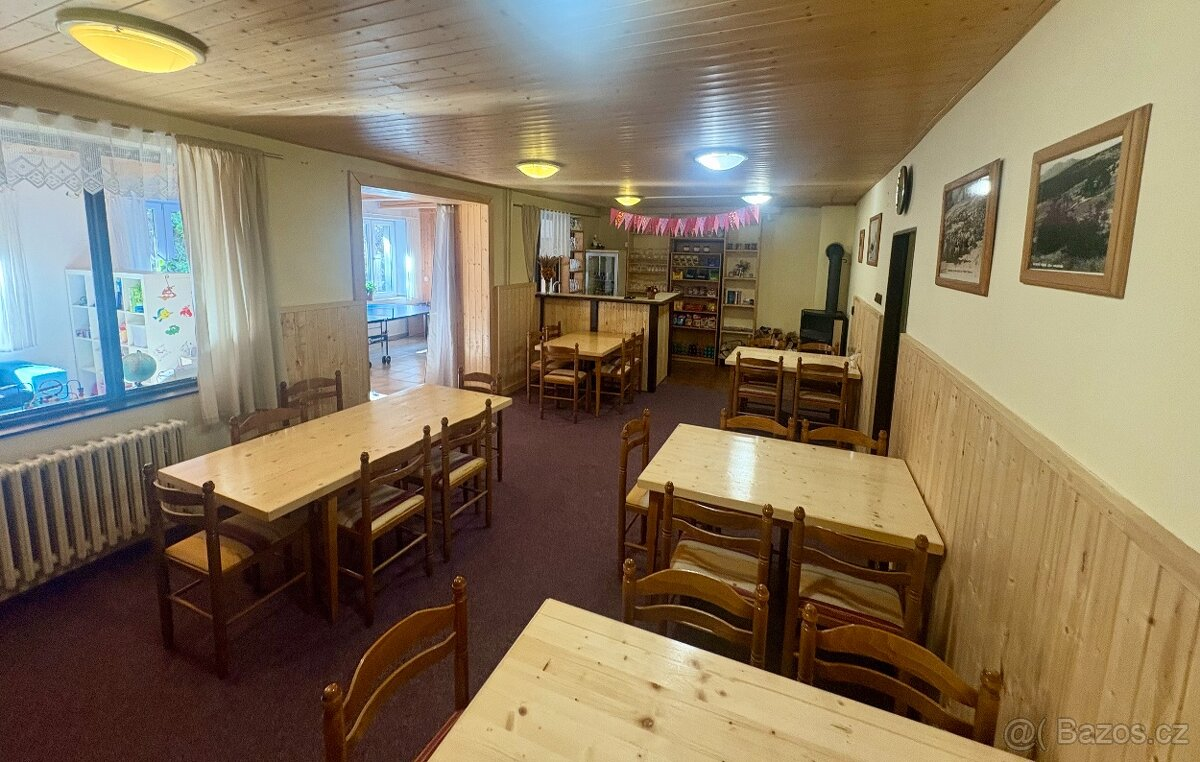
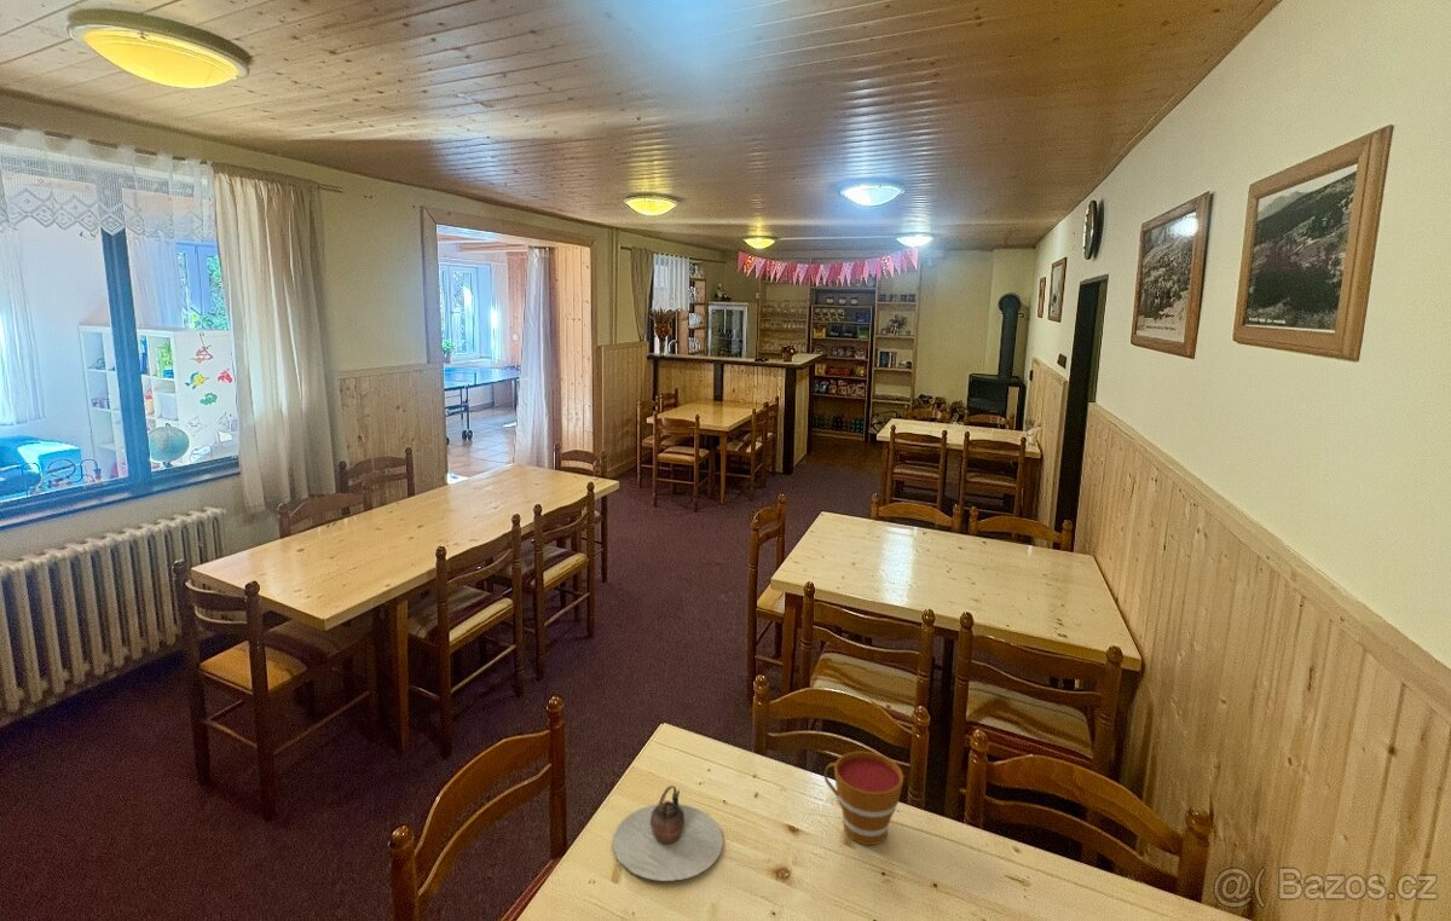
+ teapot [612,784,724,882]
+ cup [823,751,906,846]
